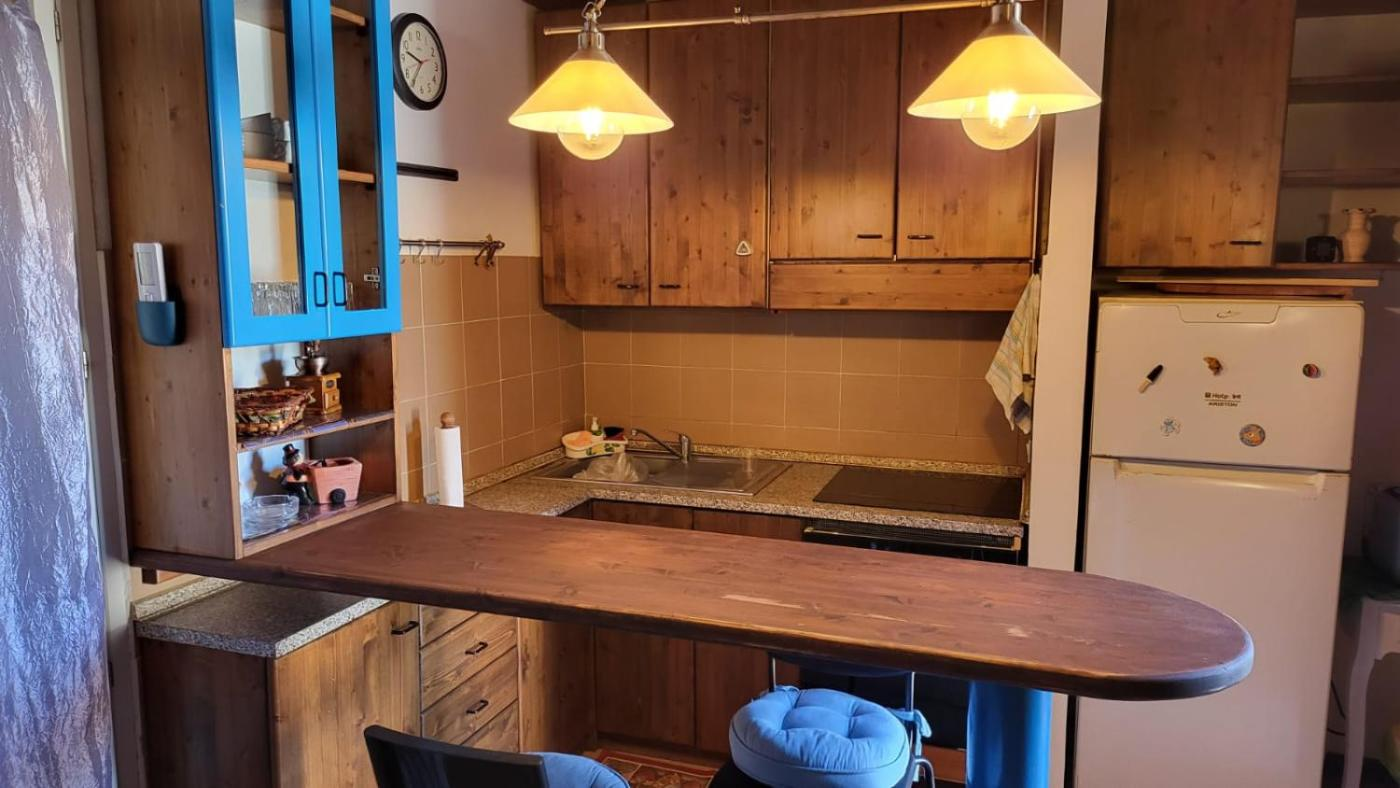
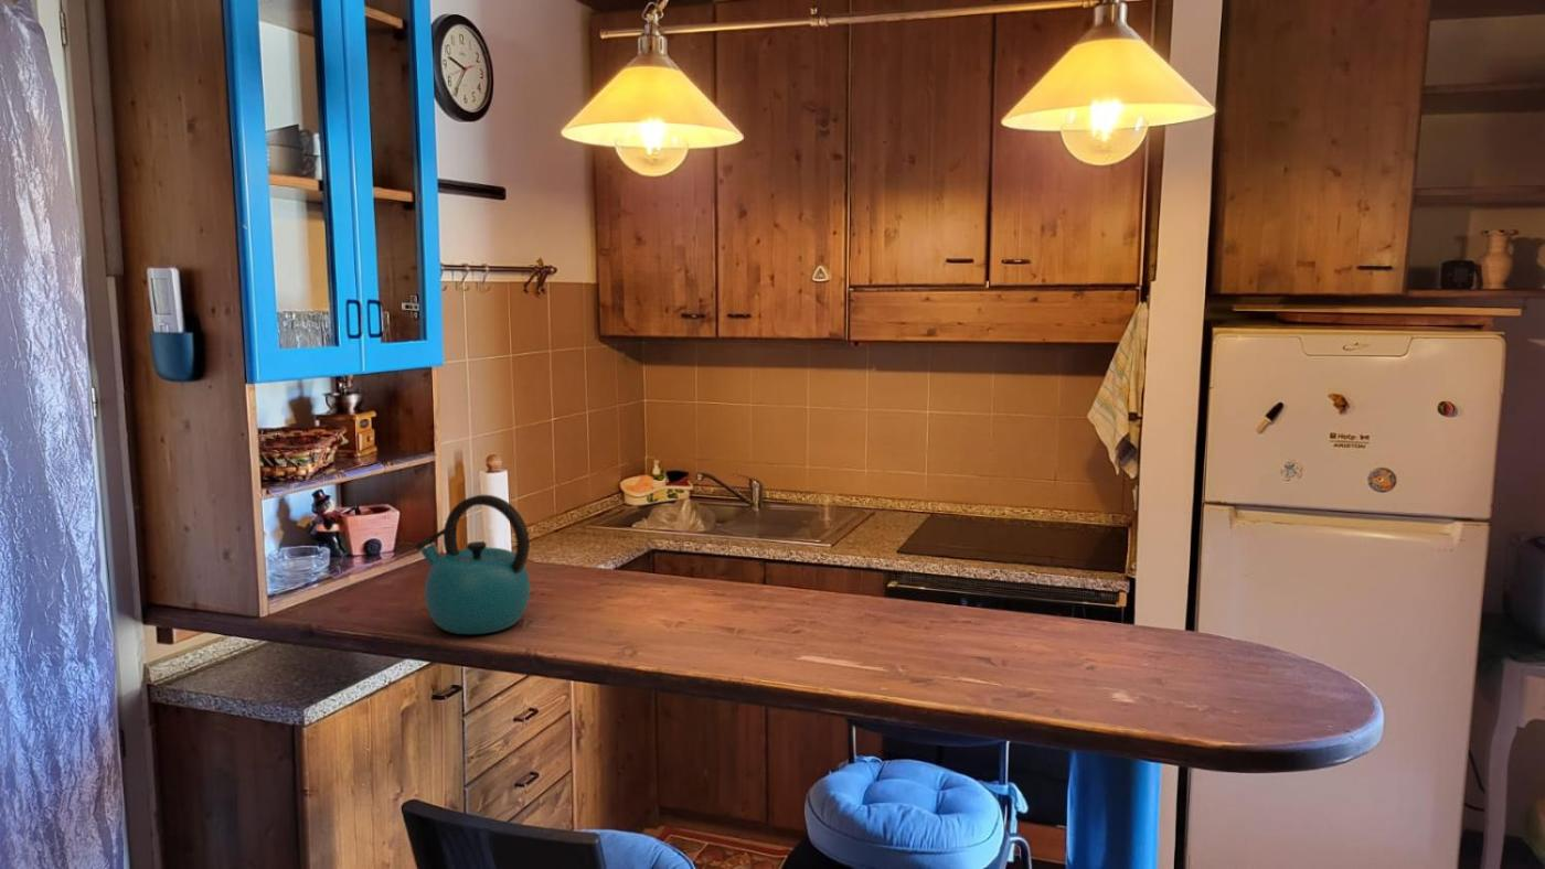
+ kettle [414,494,532,635]
